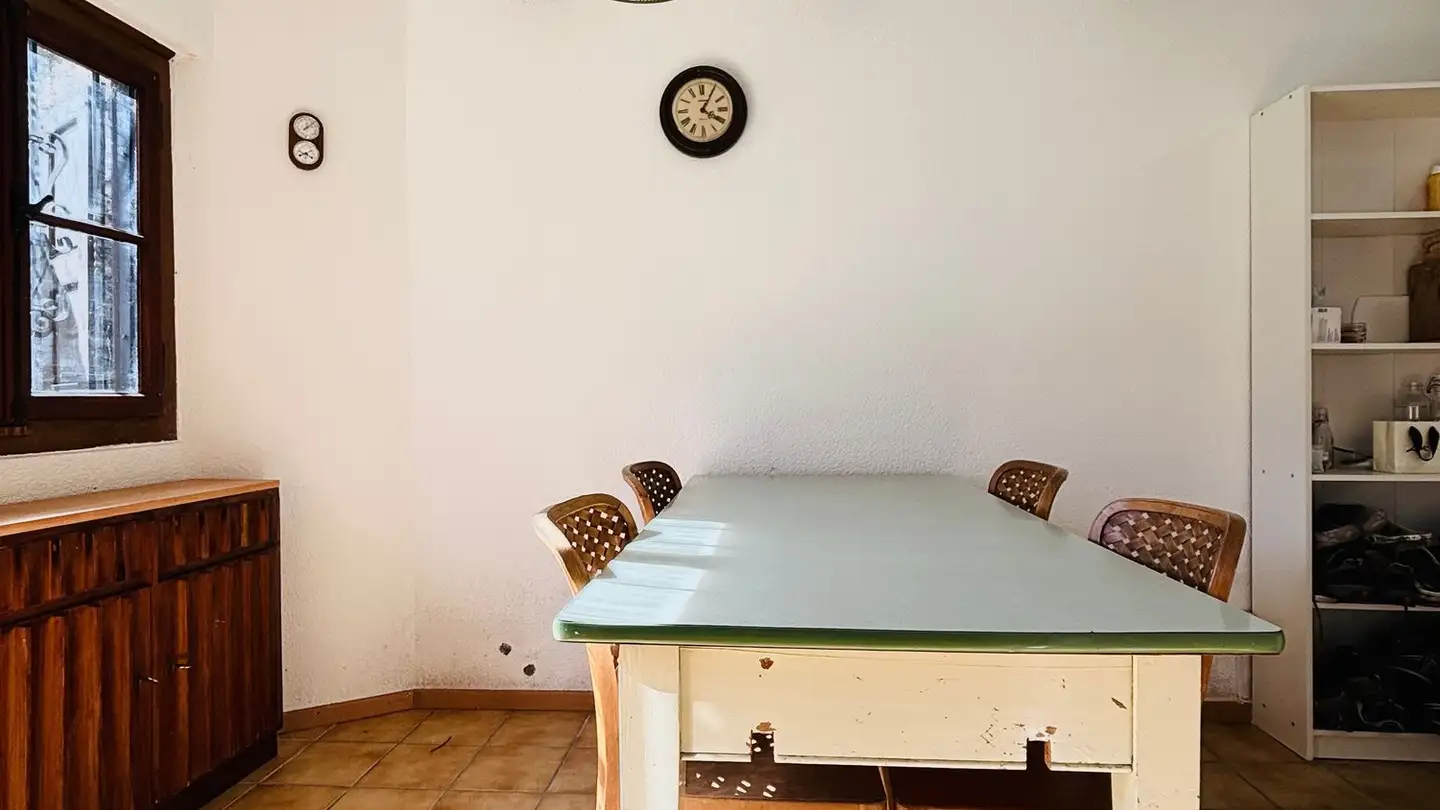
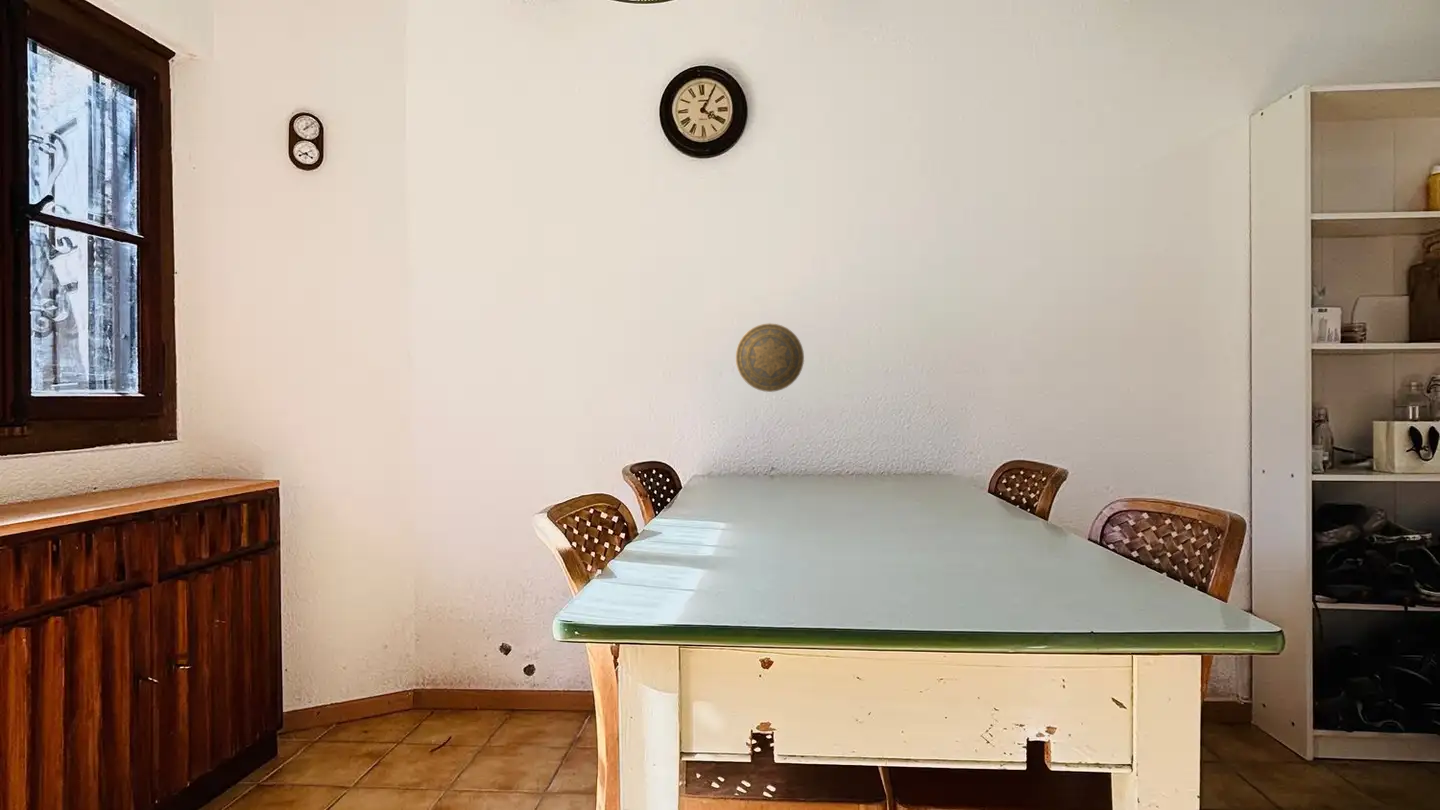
+ decorative plate [735,322,805,393]
